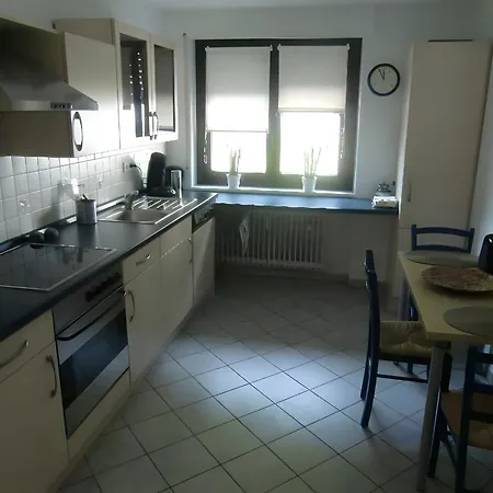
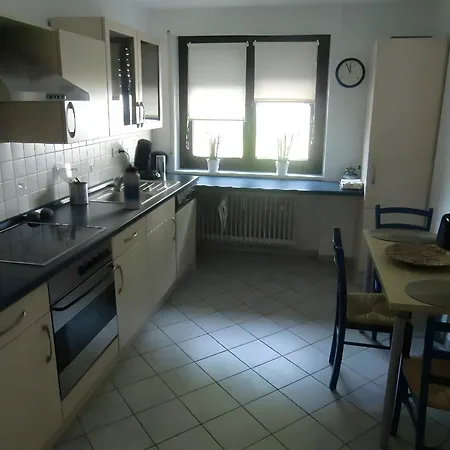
+ water bottle [122,163,142,210]
